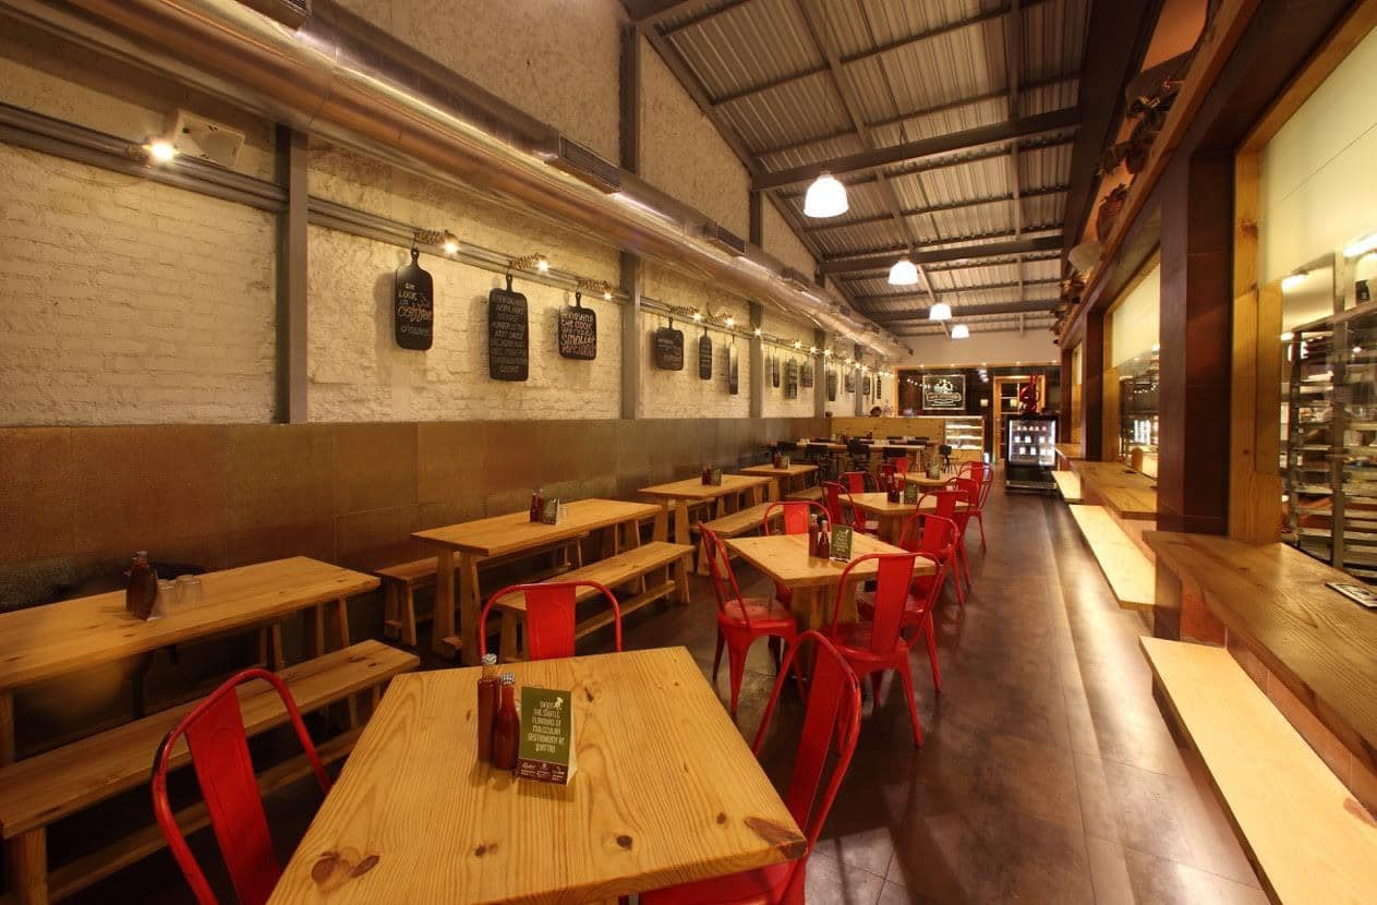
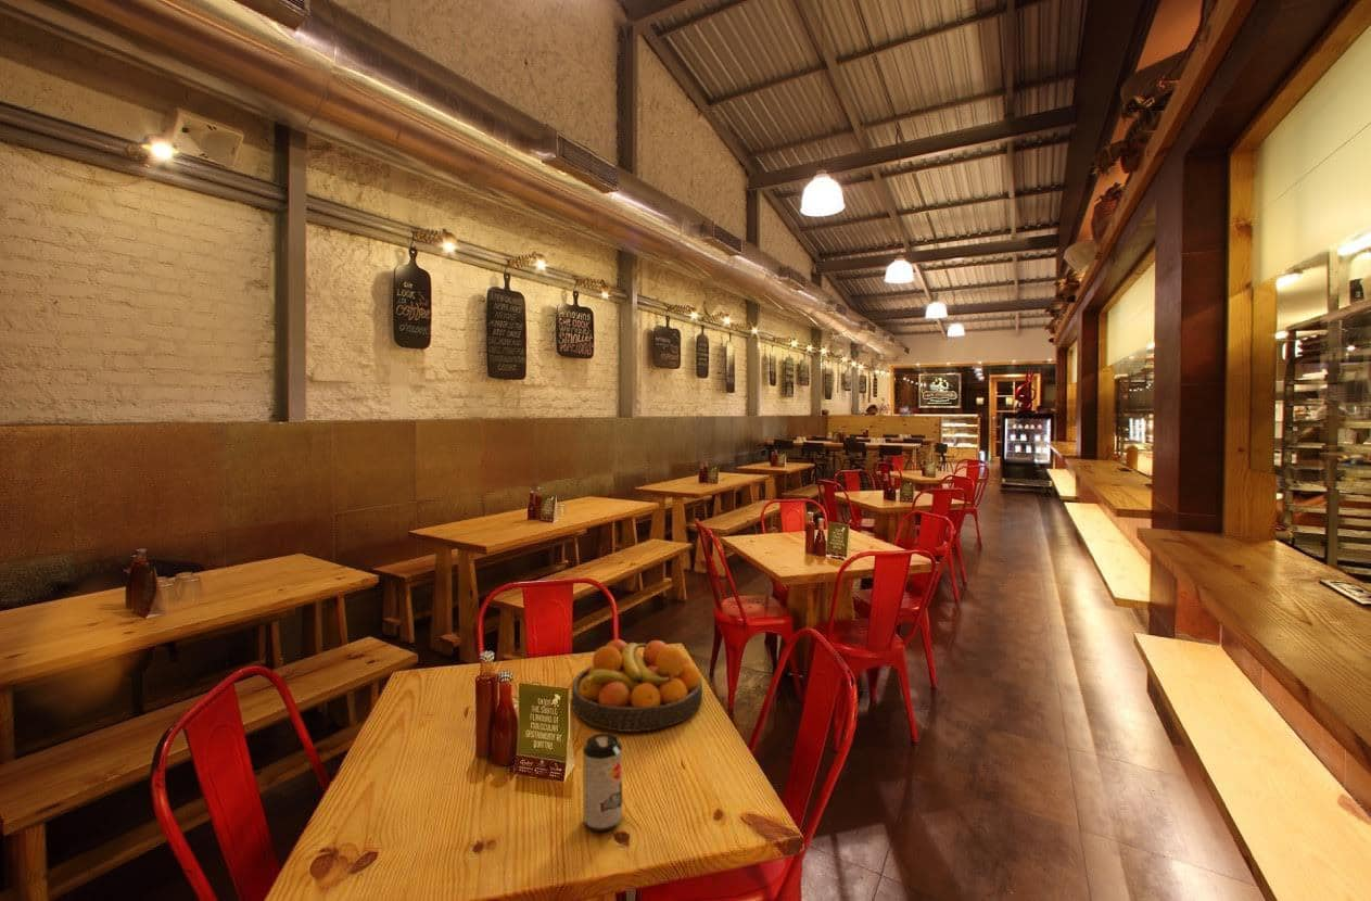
+ fruit bowl [571,638,703,733]
+ beverage can [582,733,623,833]
